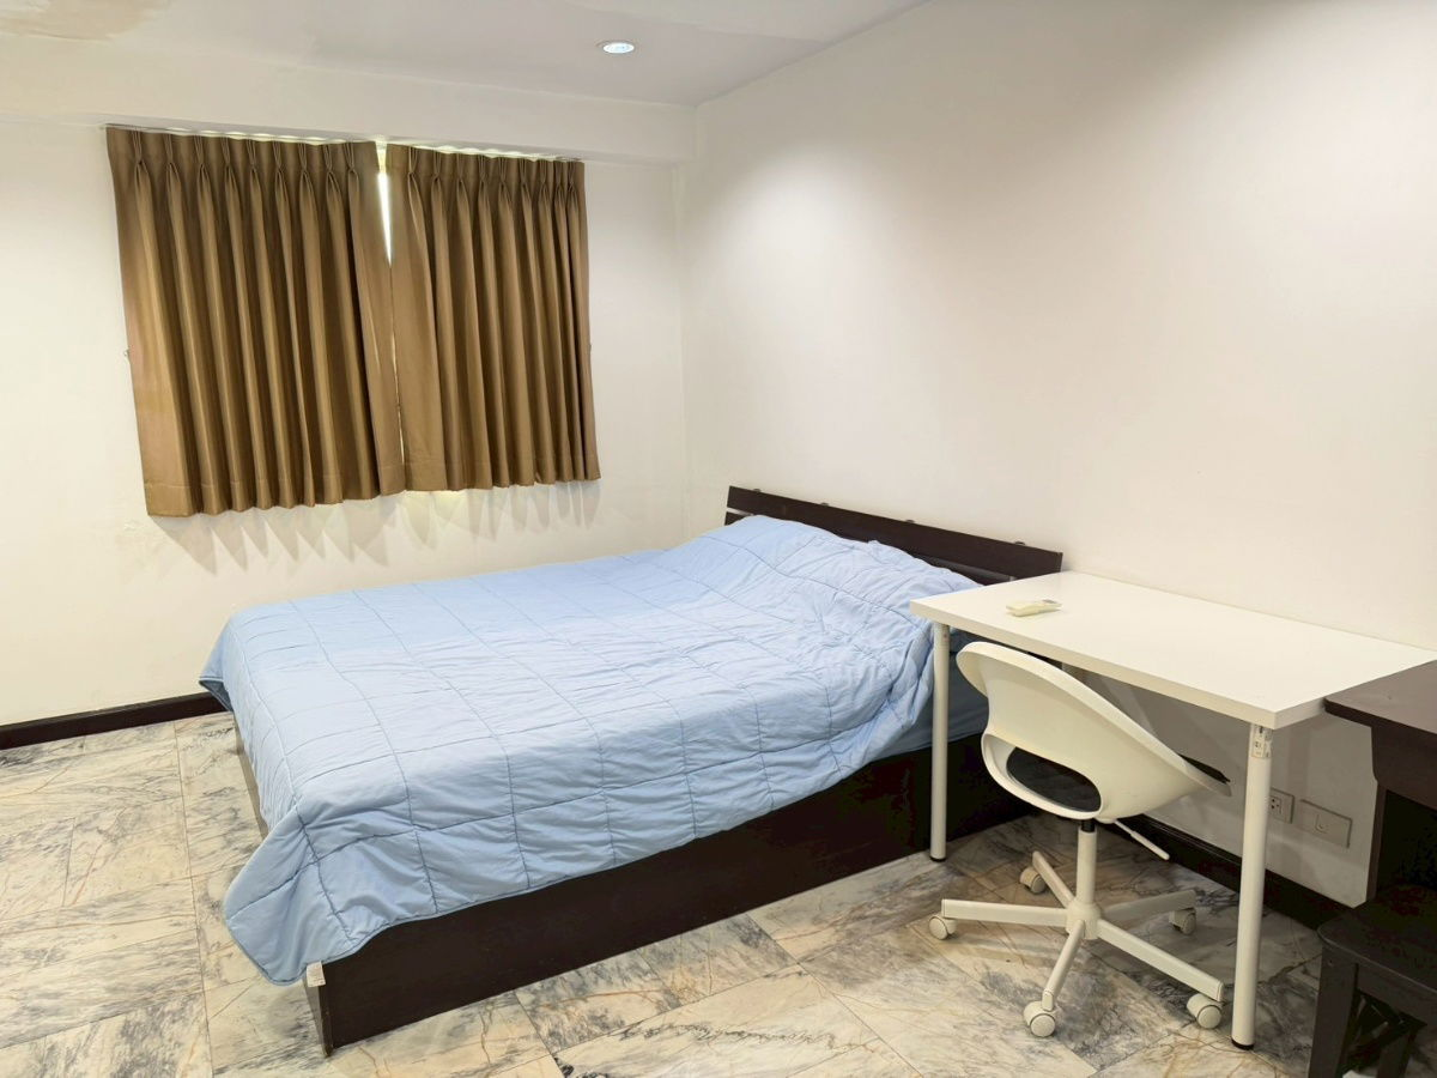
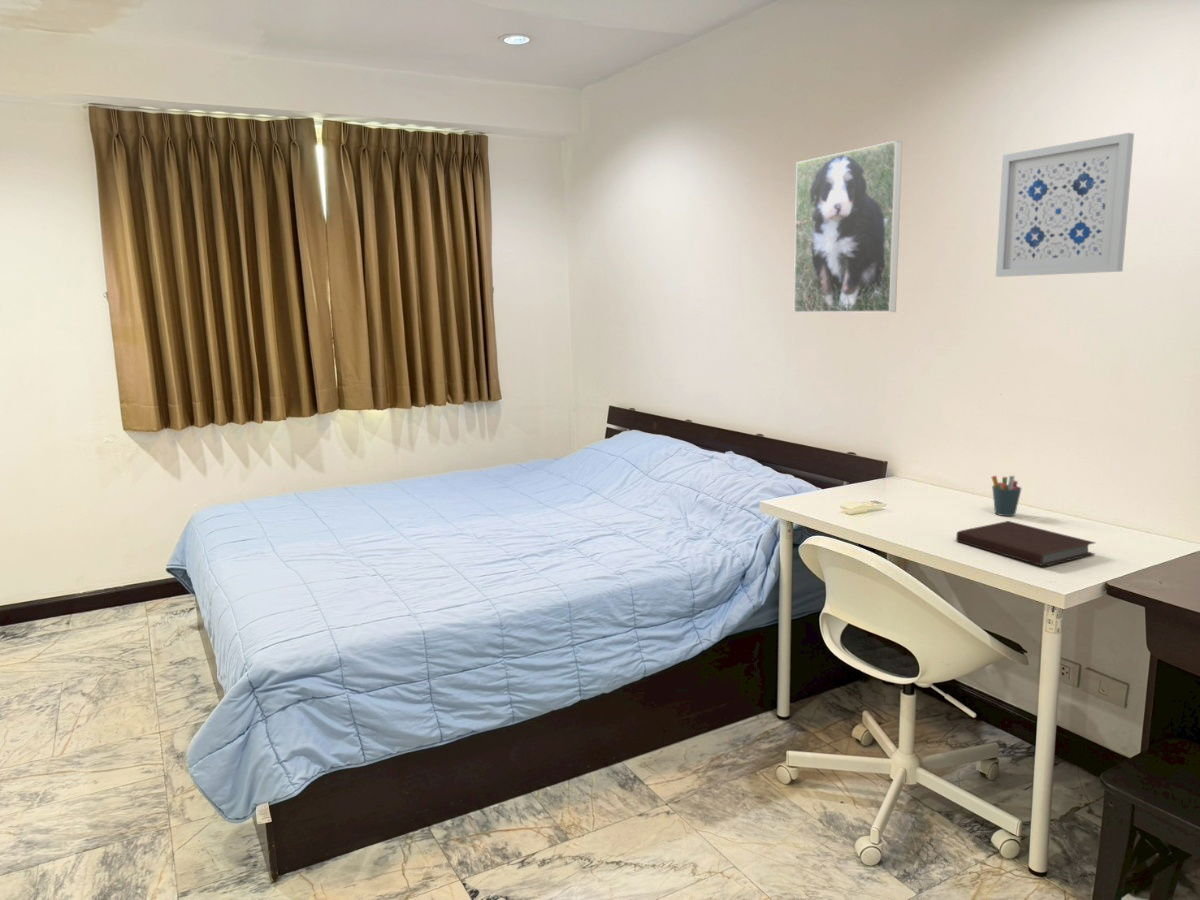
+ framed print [793,140,903,314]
+ pen holder [991,475,1022,517]
+ wall art [995,132,1135,278]
+ notebook [955,520,1097,567]
